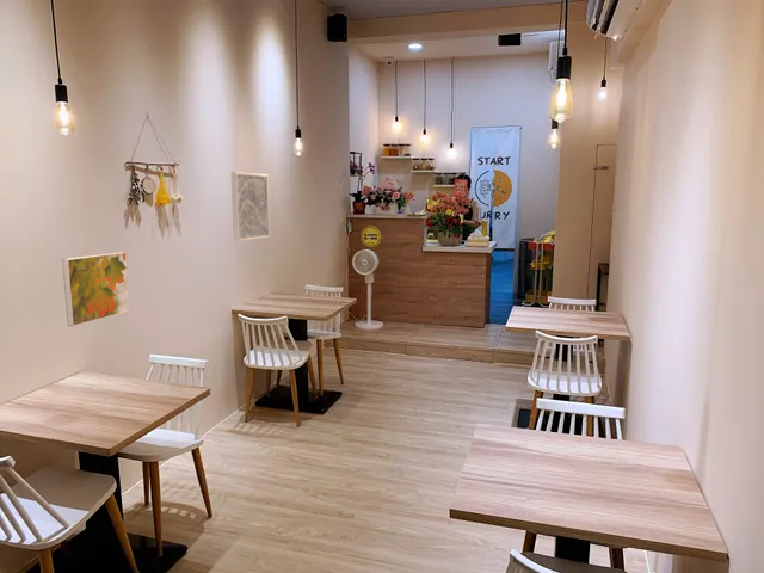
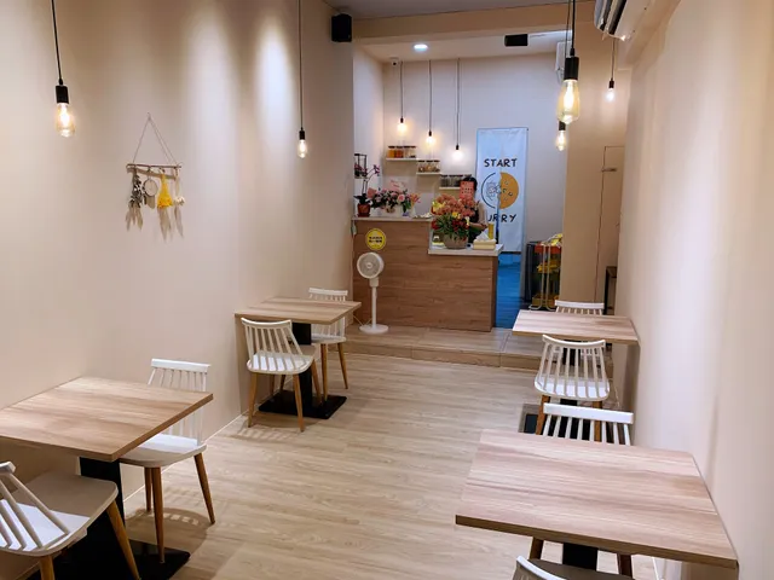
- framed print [61,251,131,327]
- wall art [230,171,271,244]
